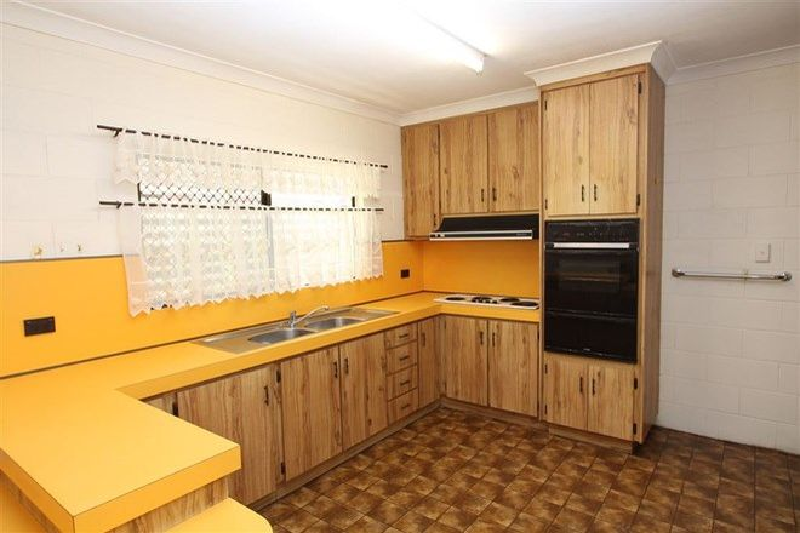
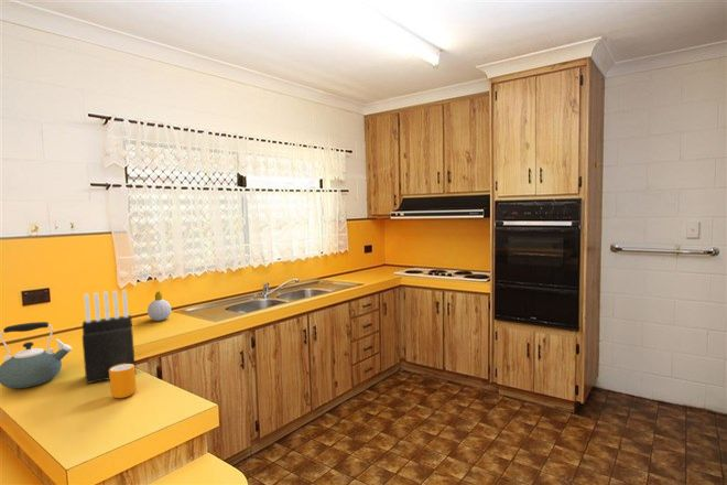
+ soap bottle [147,290,172,322]
+ knife block [82,289,137,385]
+ kettle [0,321,73,389]
+ mug [109,364,138,399]
